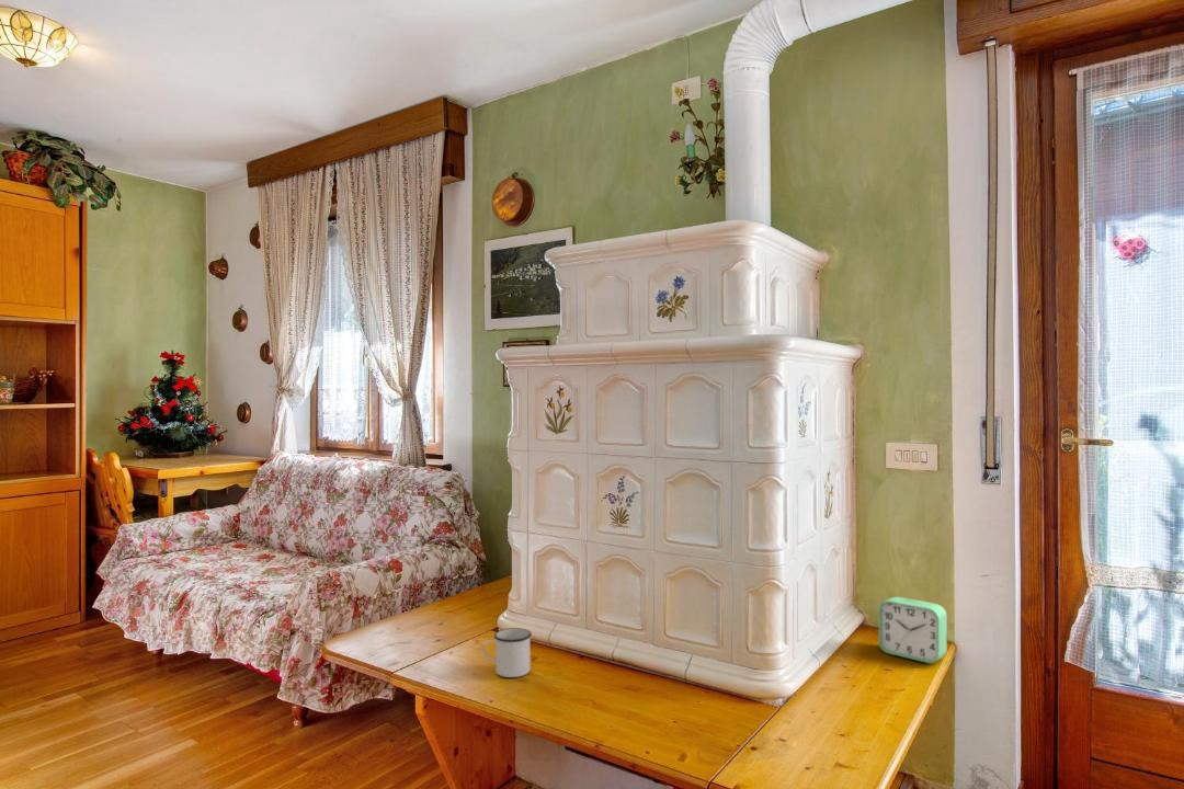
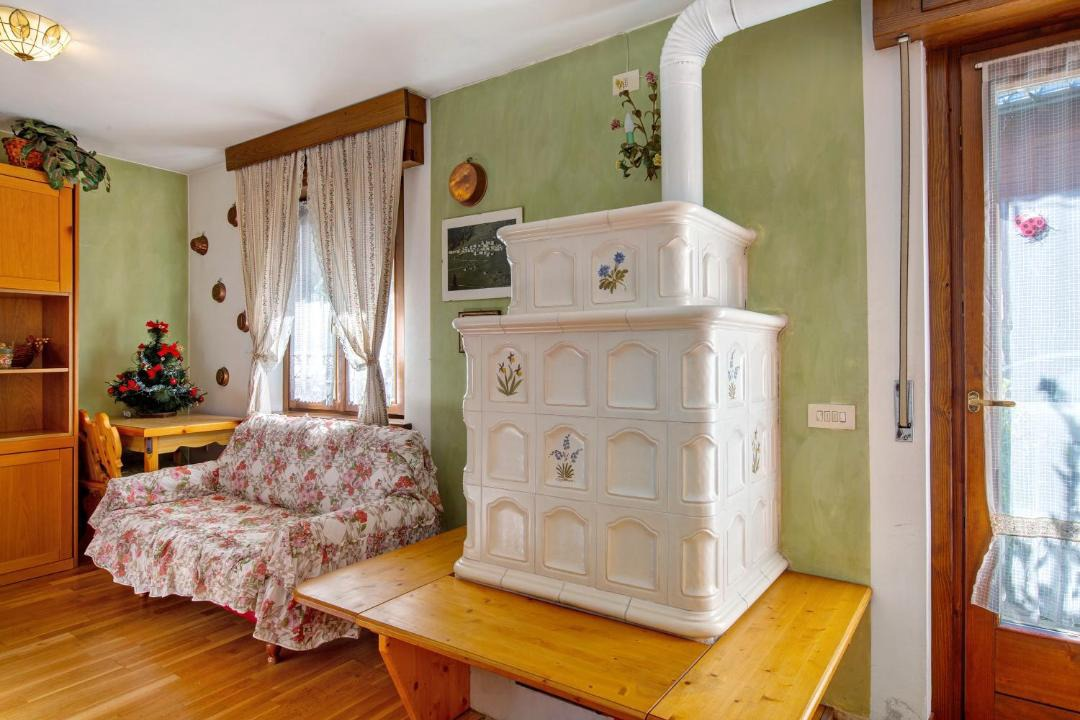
- alarm clock [878,596,948,664]
- mug [481,627,533,678]
